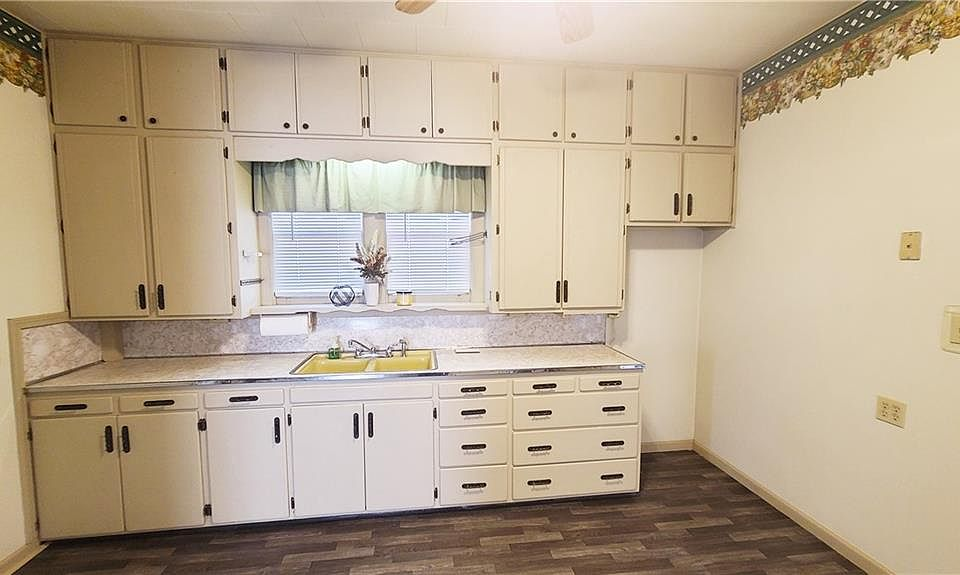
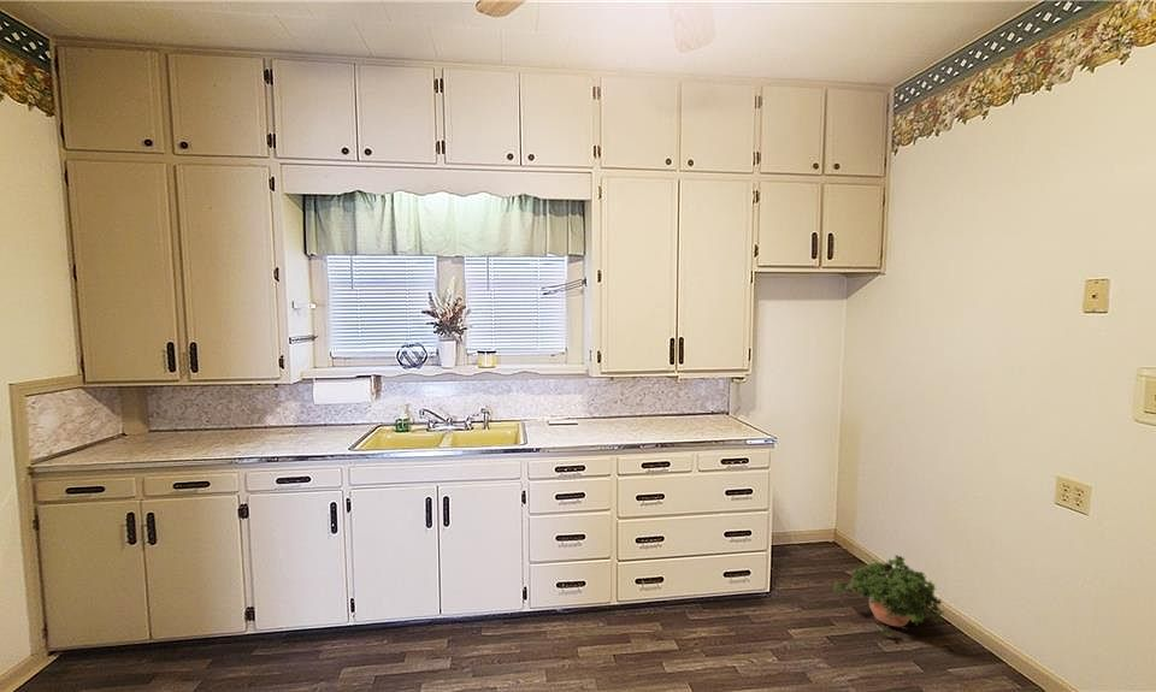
+ potted plant [831,554,946,639]
